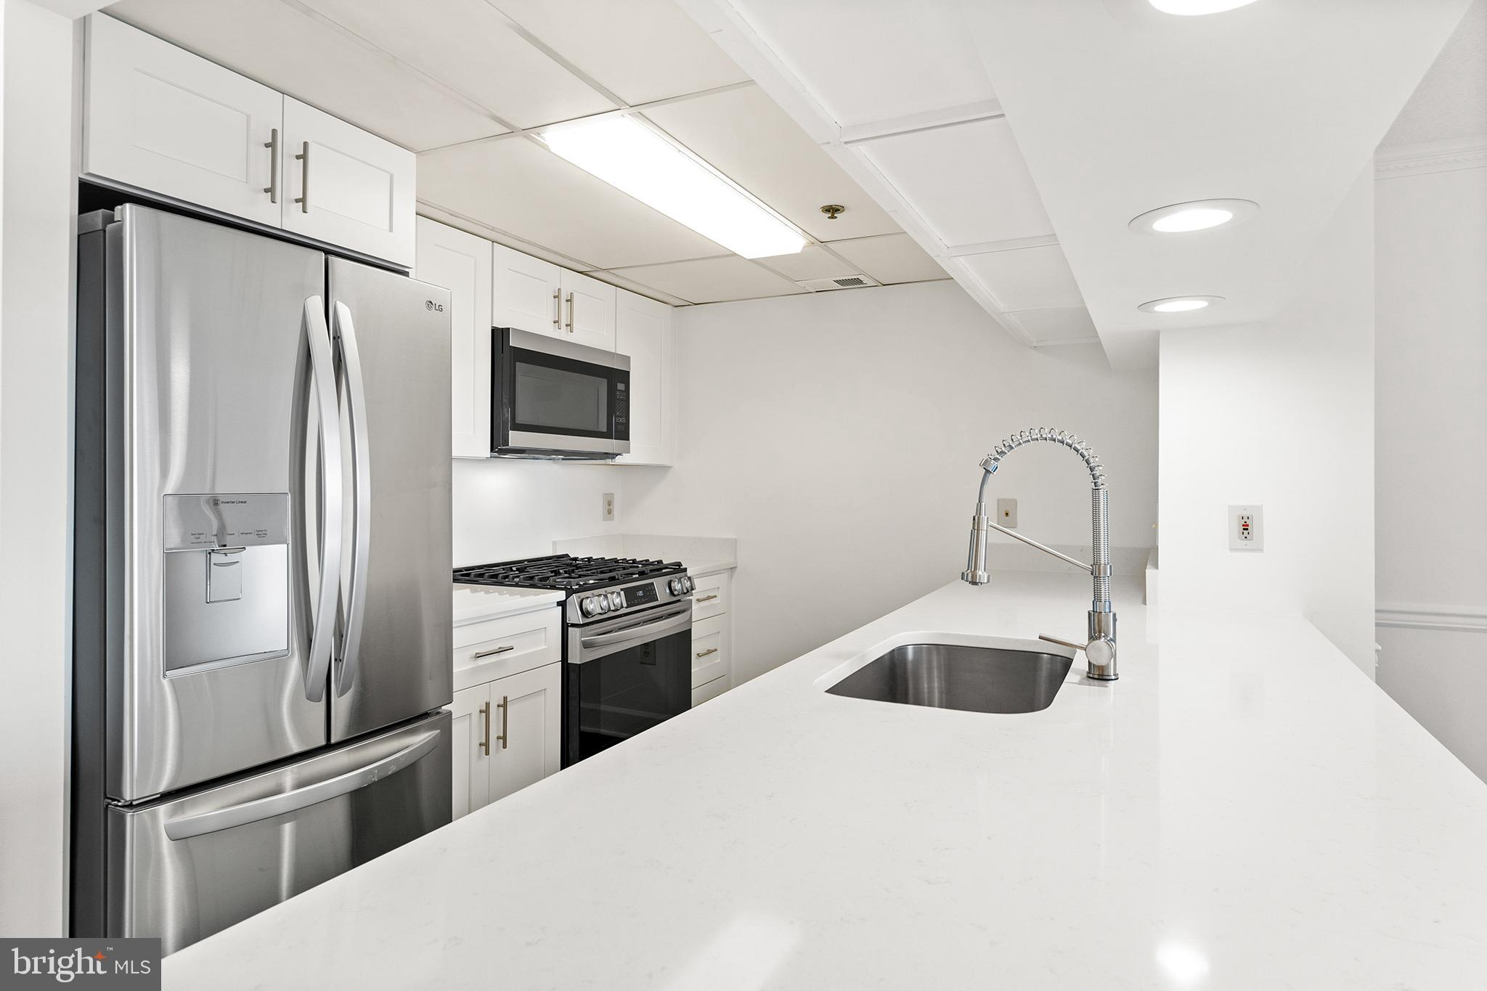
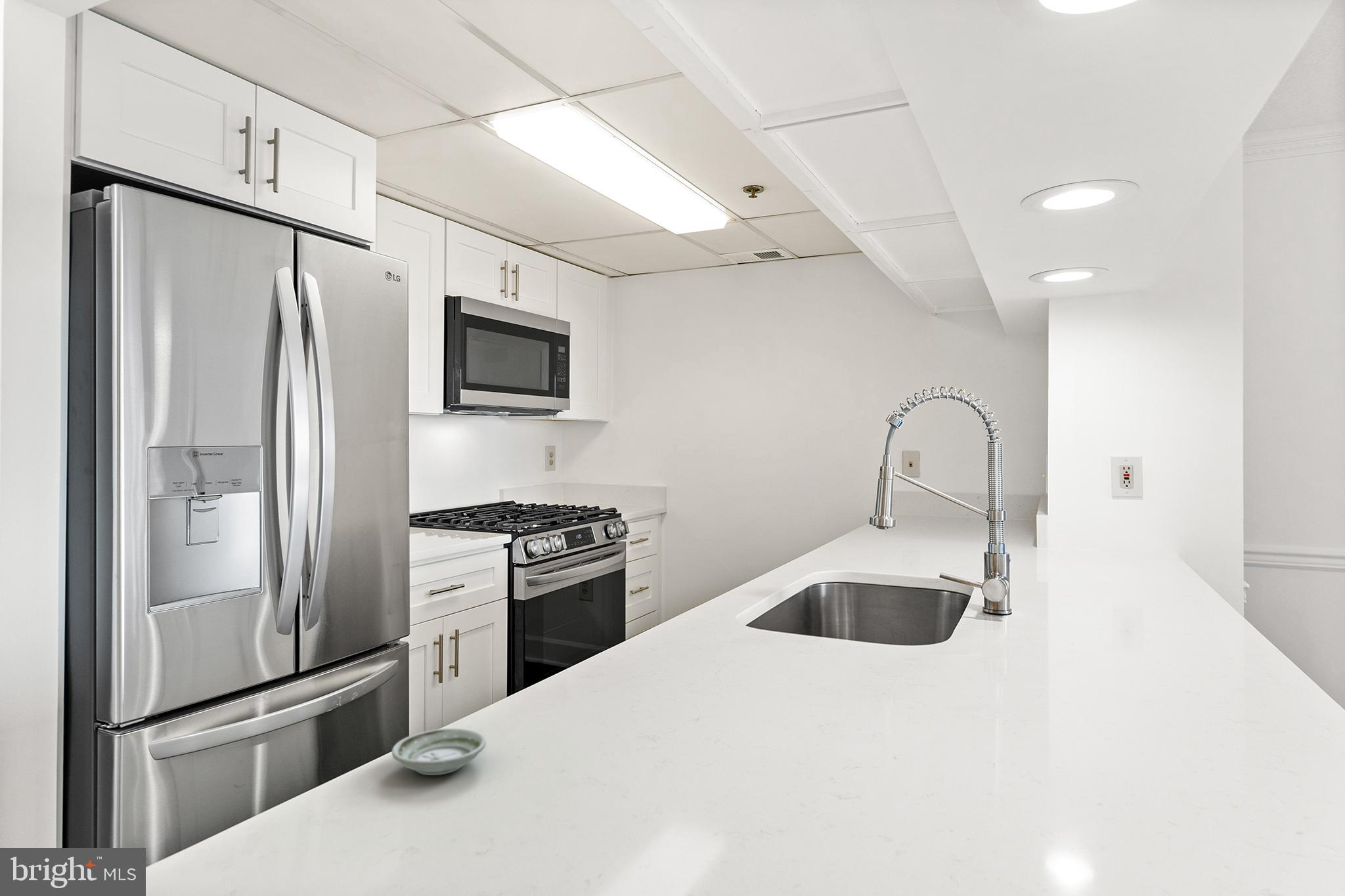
+ saucer [391,728,487,776]
